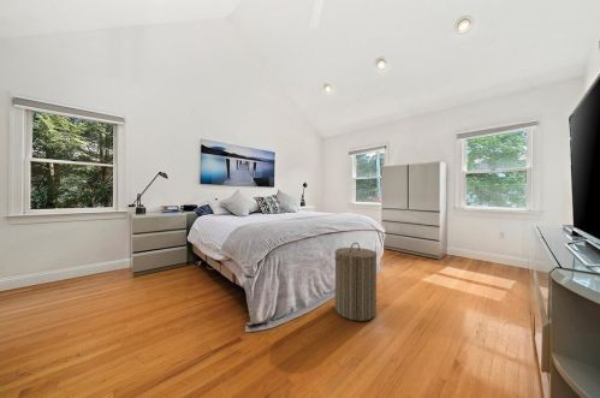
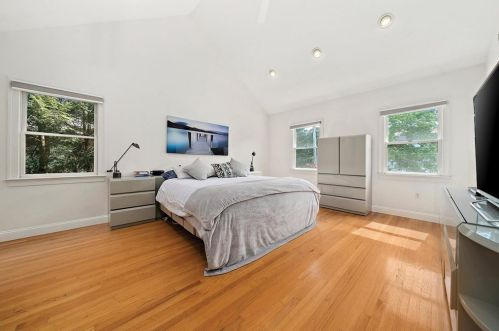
- laundry hamper [333,242,378,322]
